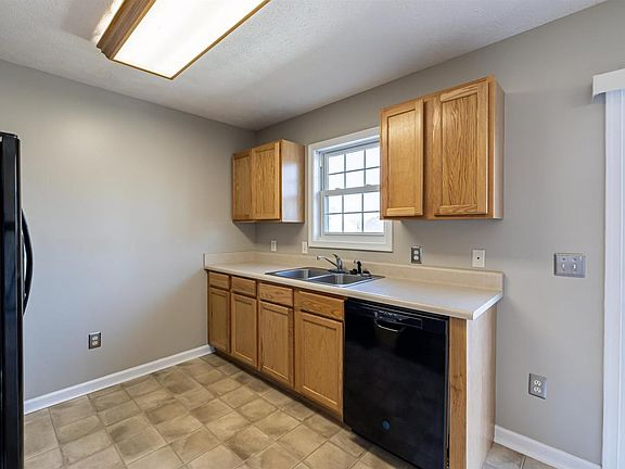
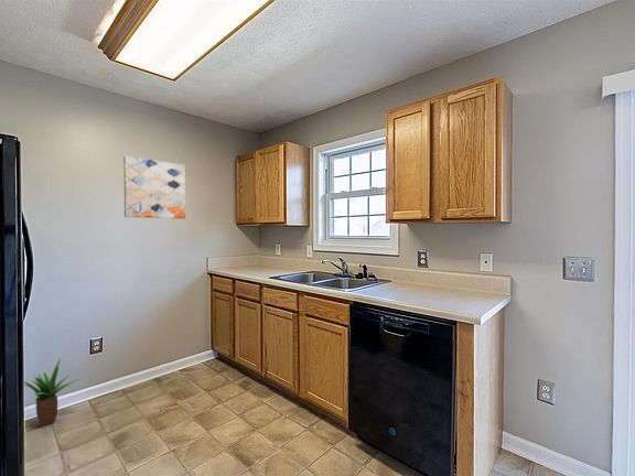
+ wall art [122,155,186,219]
+ potted plant [23,358,79,428]
